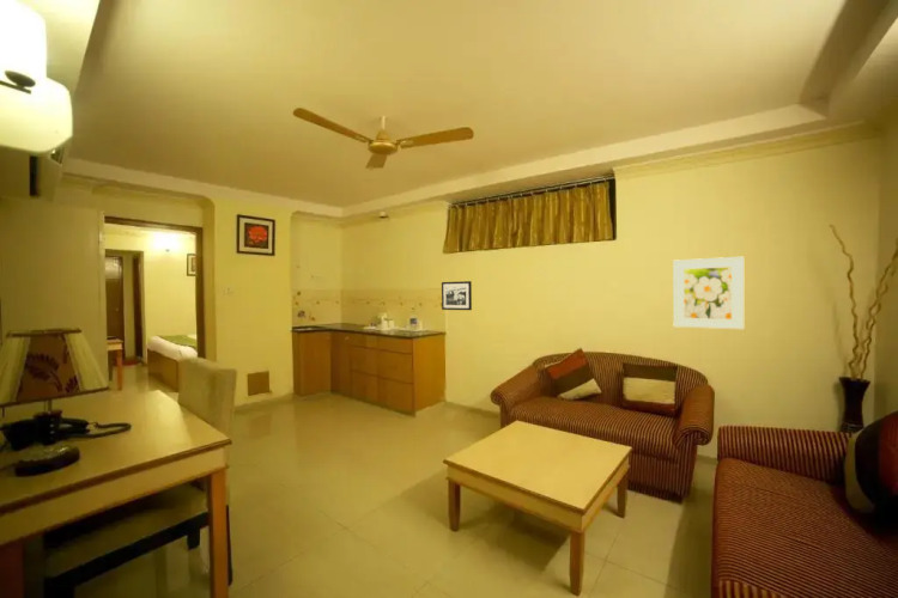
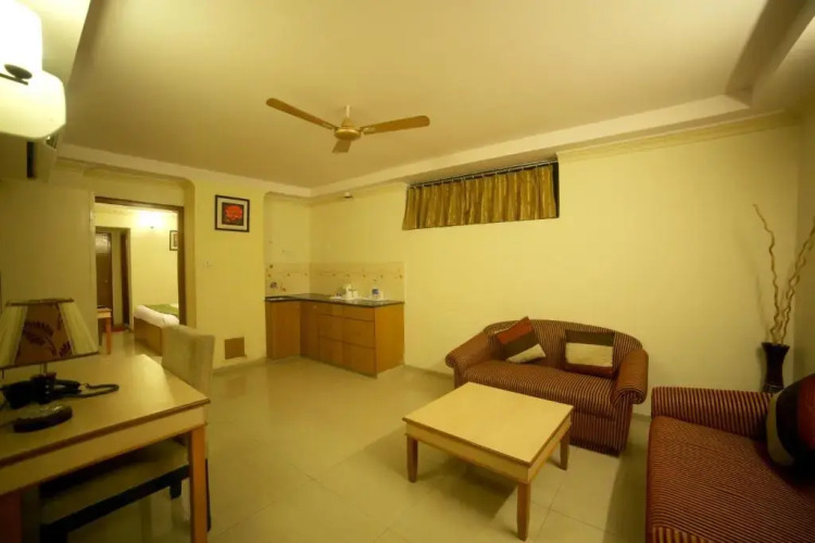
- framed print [672,256,745,330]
- picture frame [441,280,473,311]
